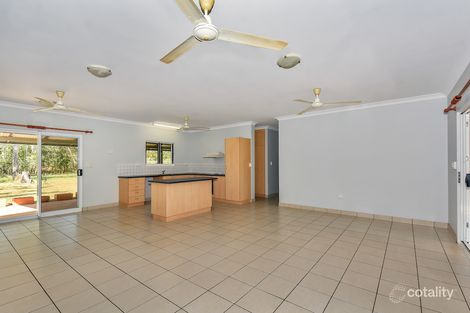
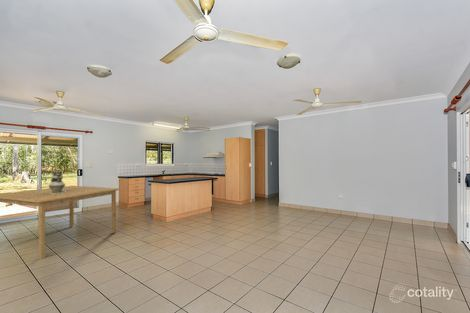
+ decorative urn [48,170,66,194]
+ dining table [0,185,120,260]
